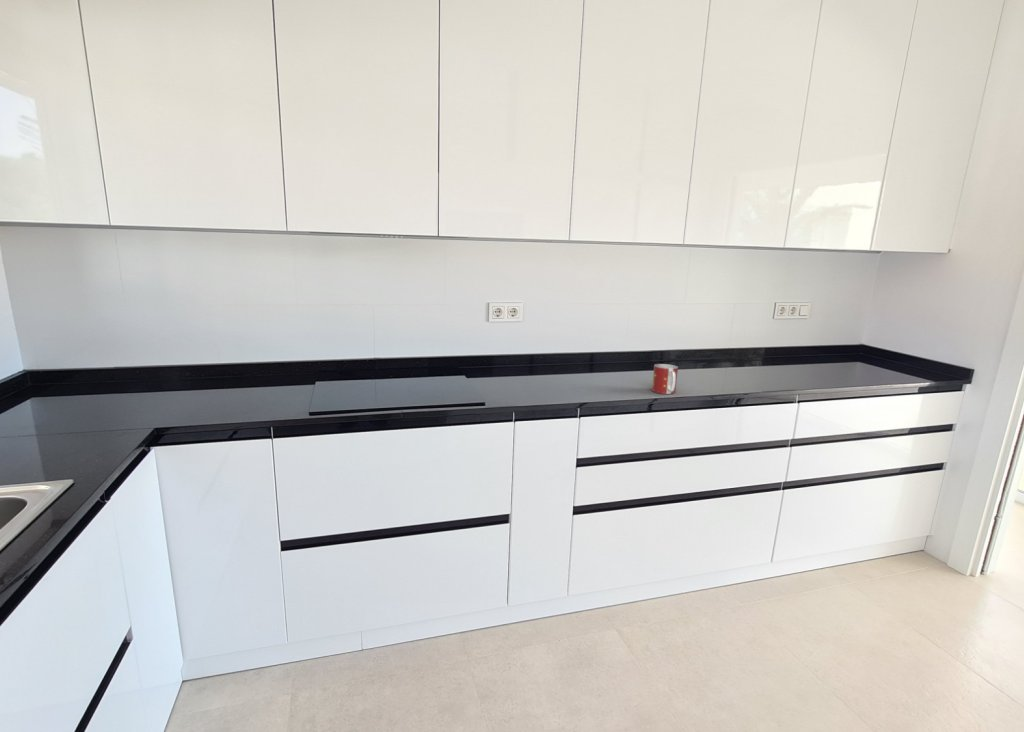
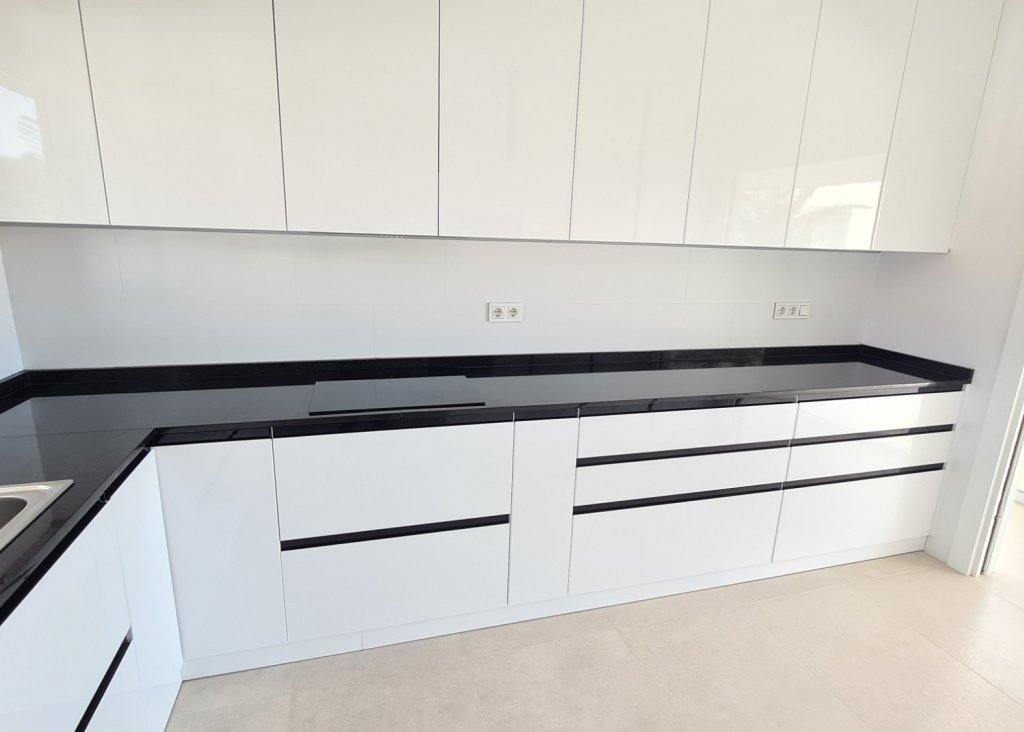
- mug [651,363,679,395]
